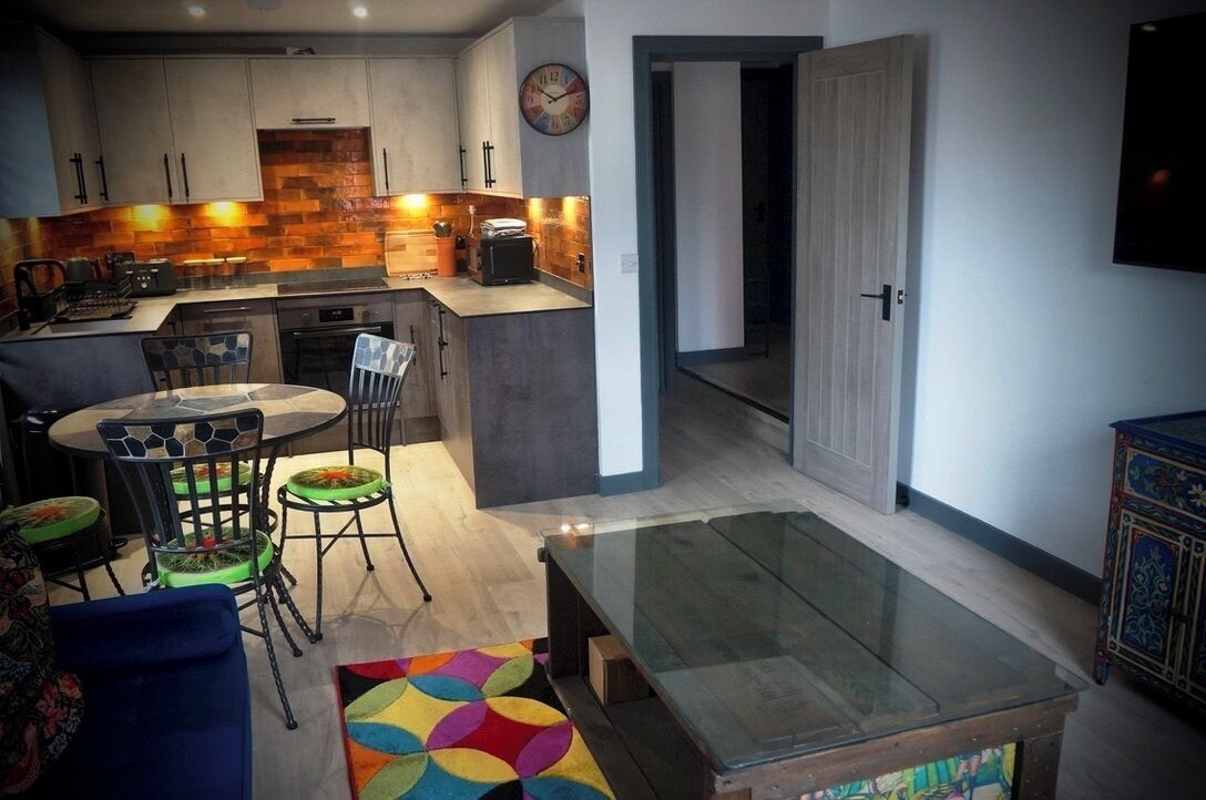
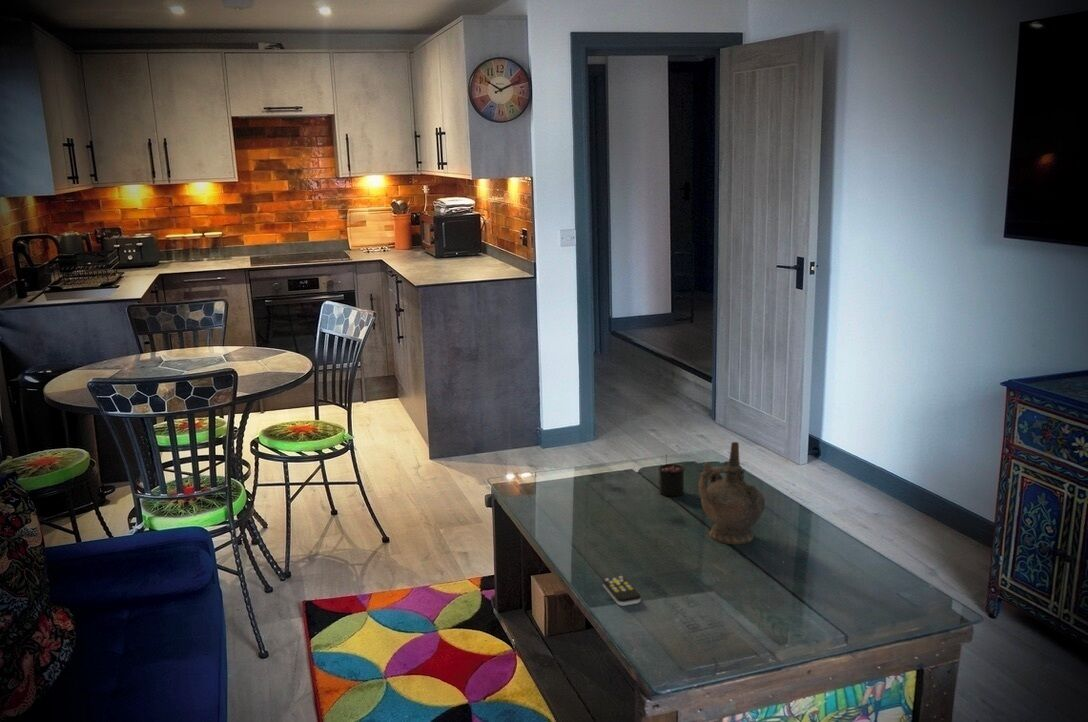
+ remote control [602,575,642,607]
+ ceremonial vessel [698,441,766,546]
+ candle [657,454,686,497]
